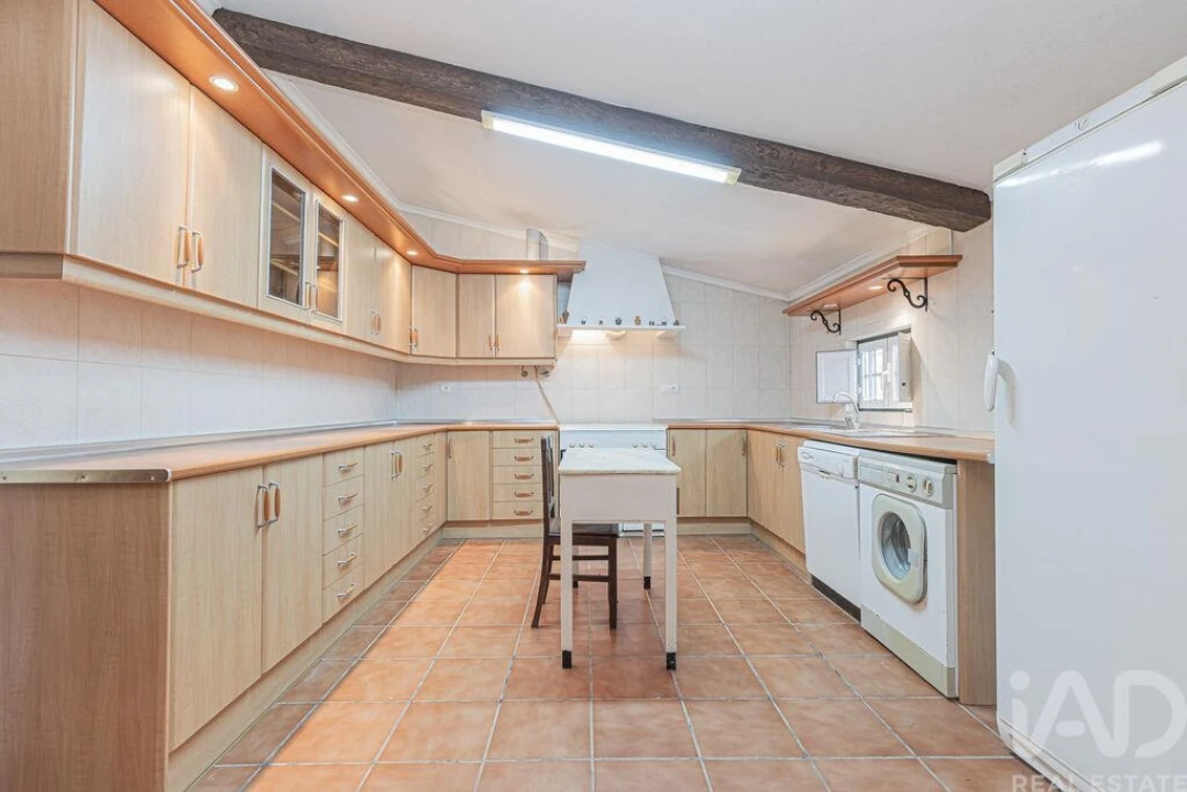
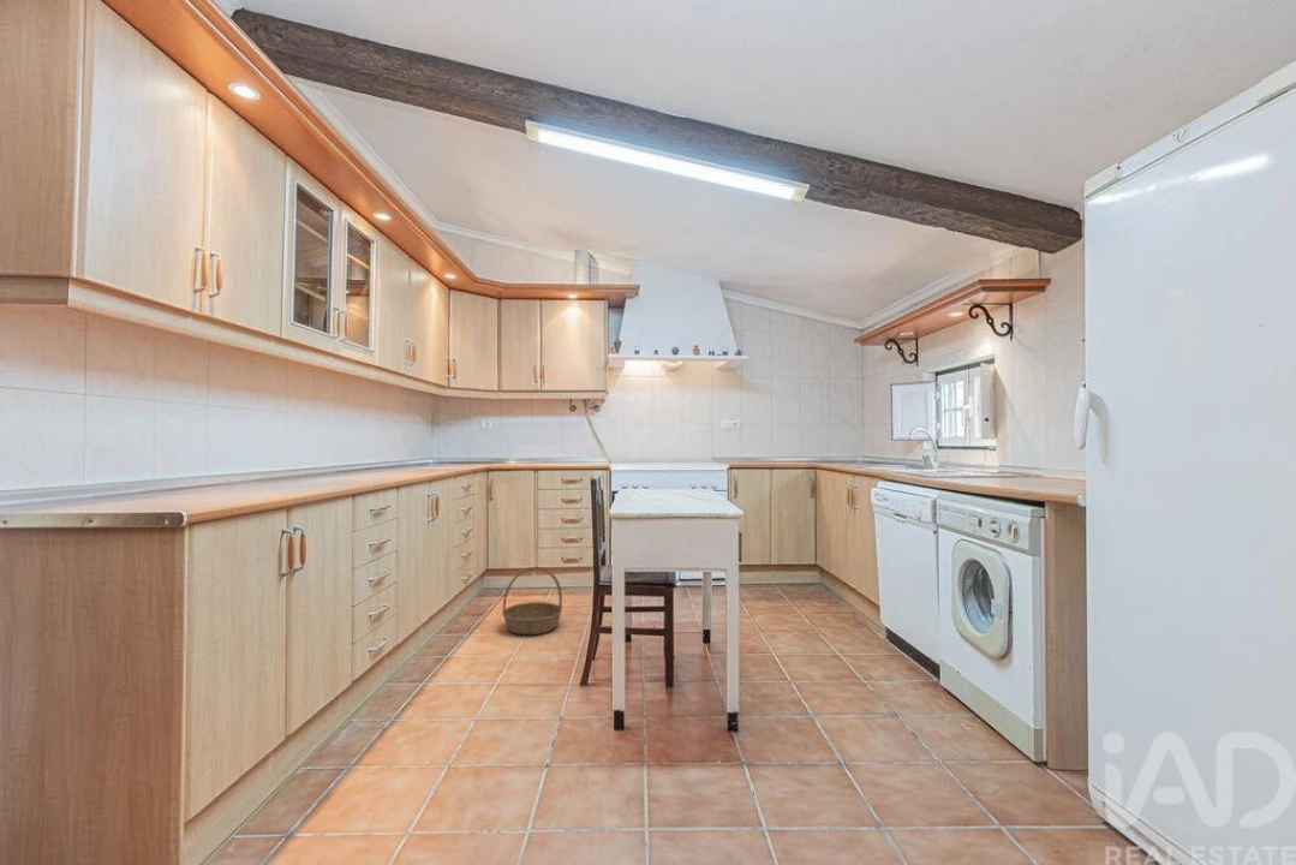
+ basket [501,566,563,636]
